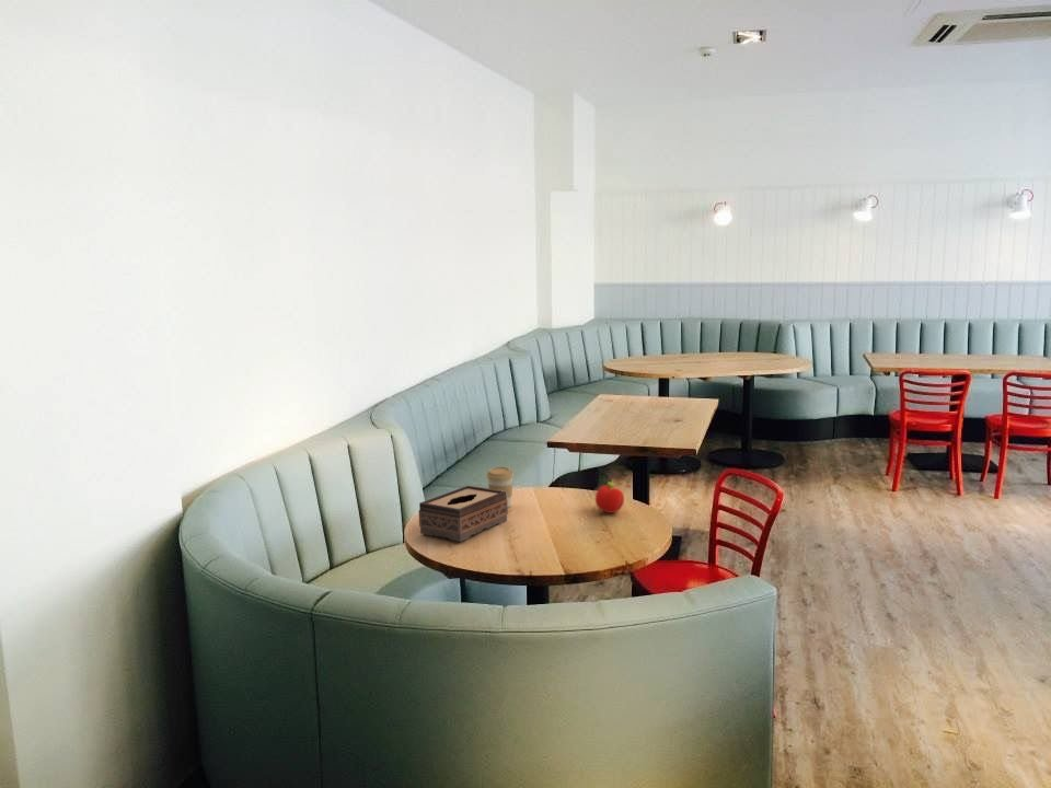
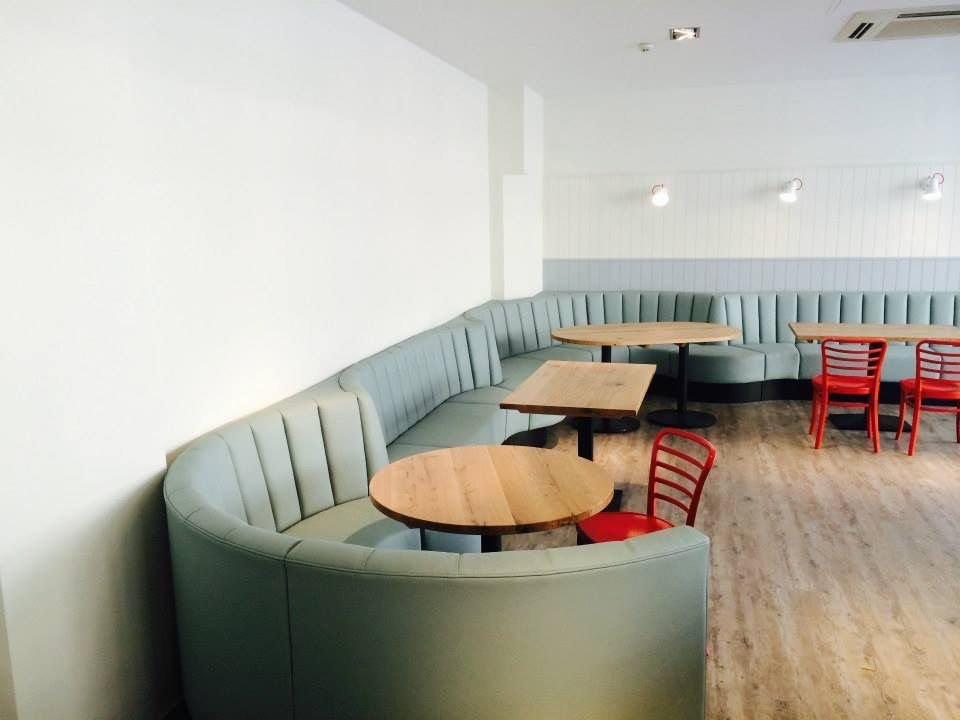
- fruit [594,482,625,514]
- tissue box [417,485,509,543]
- coffee cup [485,465,515,508]
